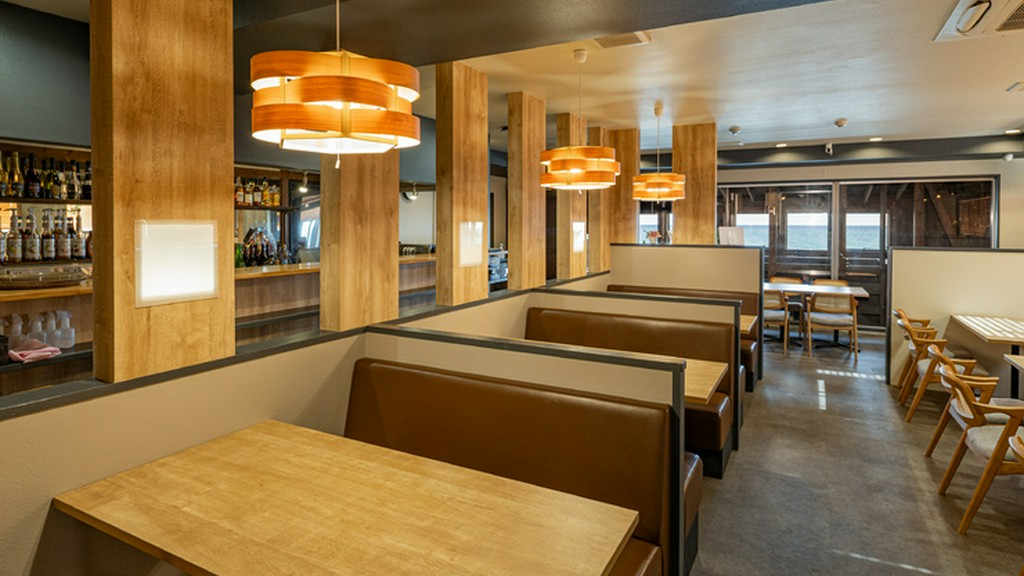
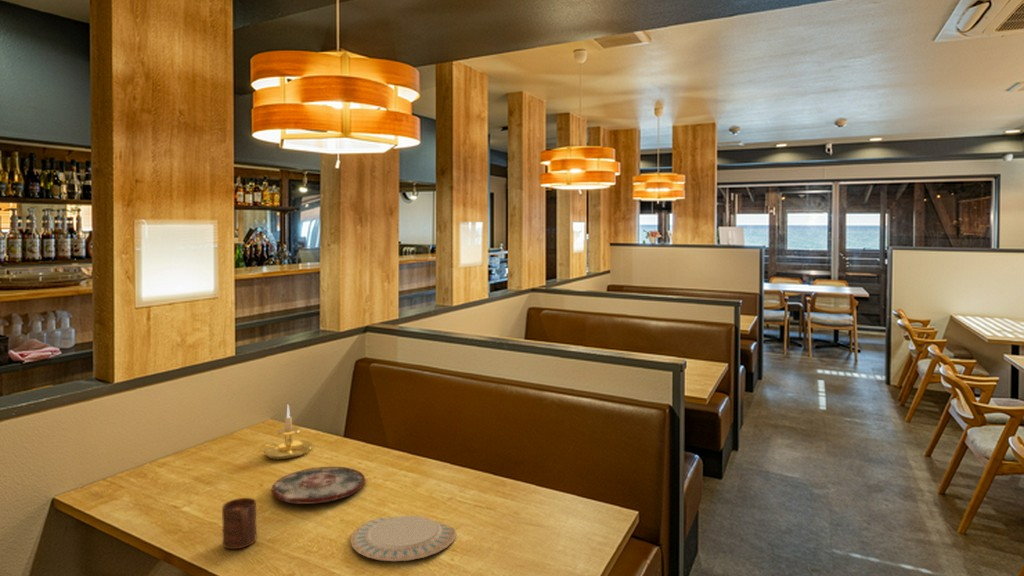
+ plate [270,466,366,505]
+ chinaware [349,515,458,562]
+ cup [221,497,257,550]
+ candle holder [259,403,313,460]
